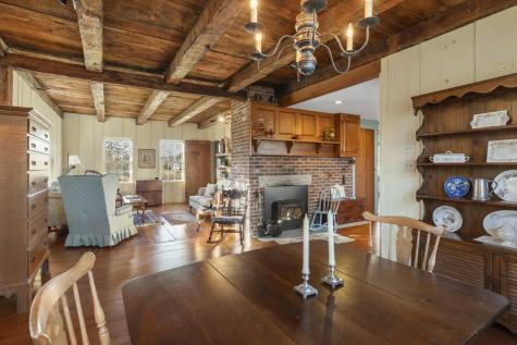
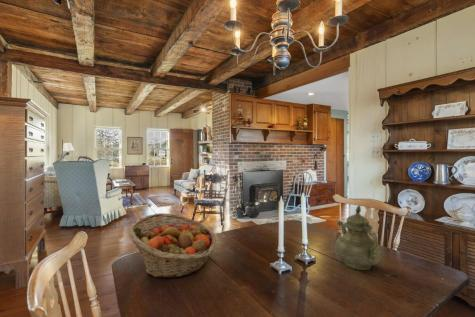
+ fruit basket [128,212,217,279]
+ teapot [334,205,383,271]
